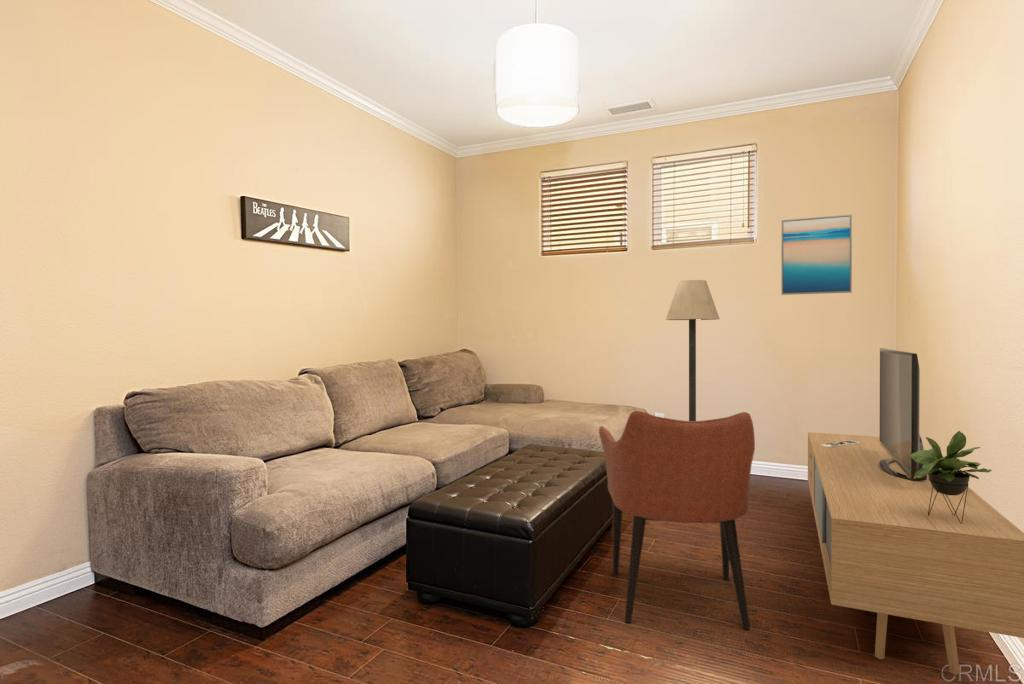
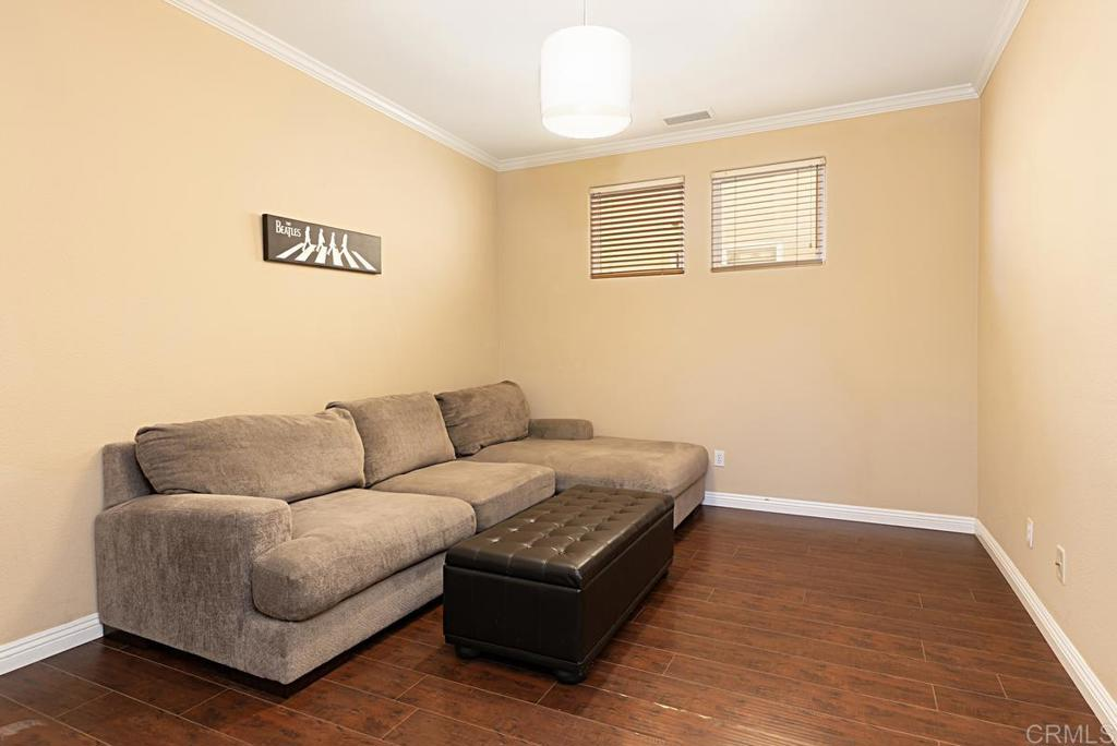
- wall art [780,213,853,296]
- floor lamp [665,279,721,421]
- armchair [598,410,756,630]
- media console [807,347,1024,676]
